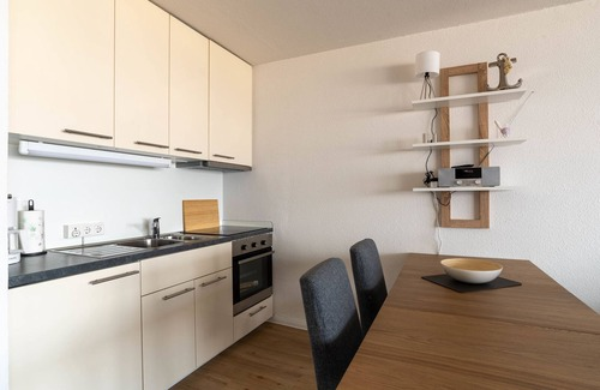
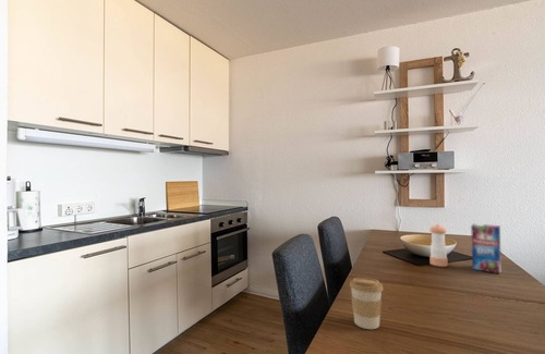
+ coffee cup [349,277,384,330]
+ pepper shaker [428,223,449,268]
+ juice carton [470,223,502,274]
